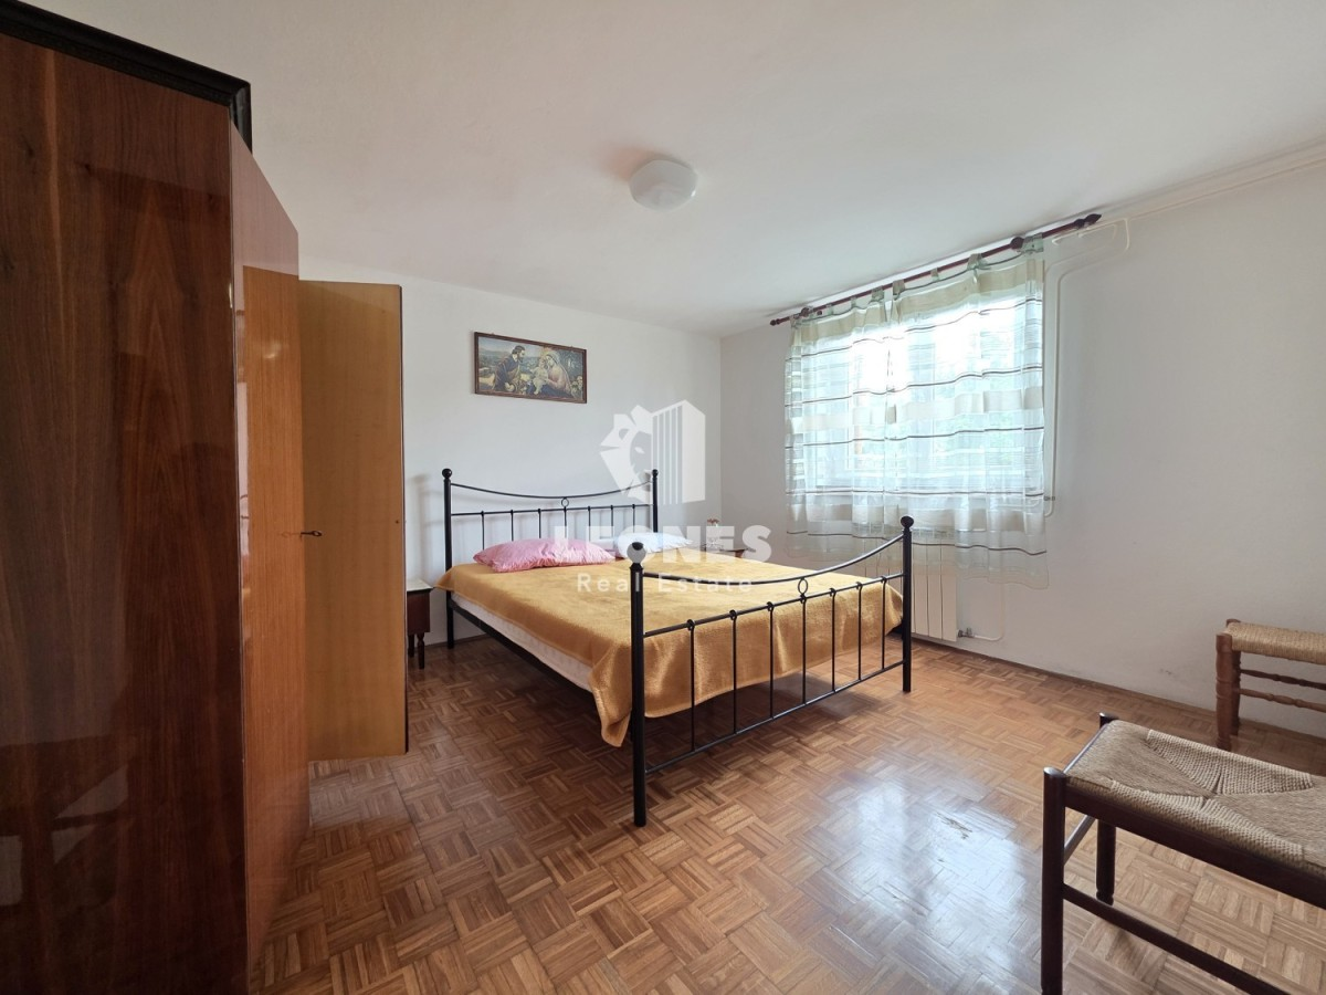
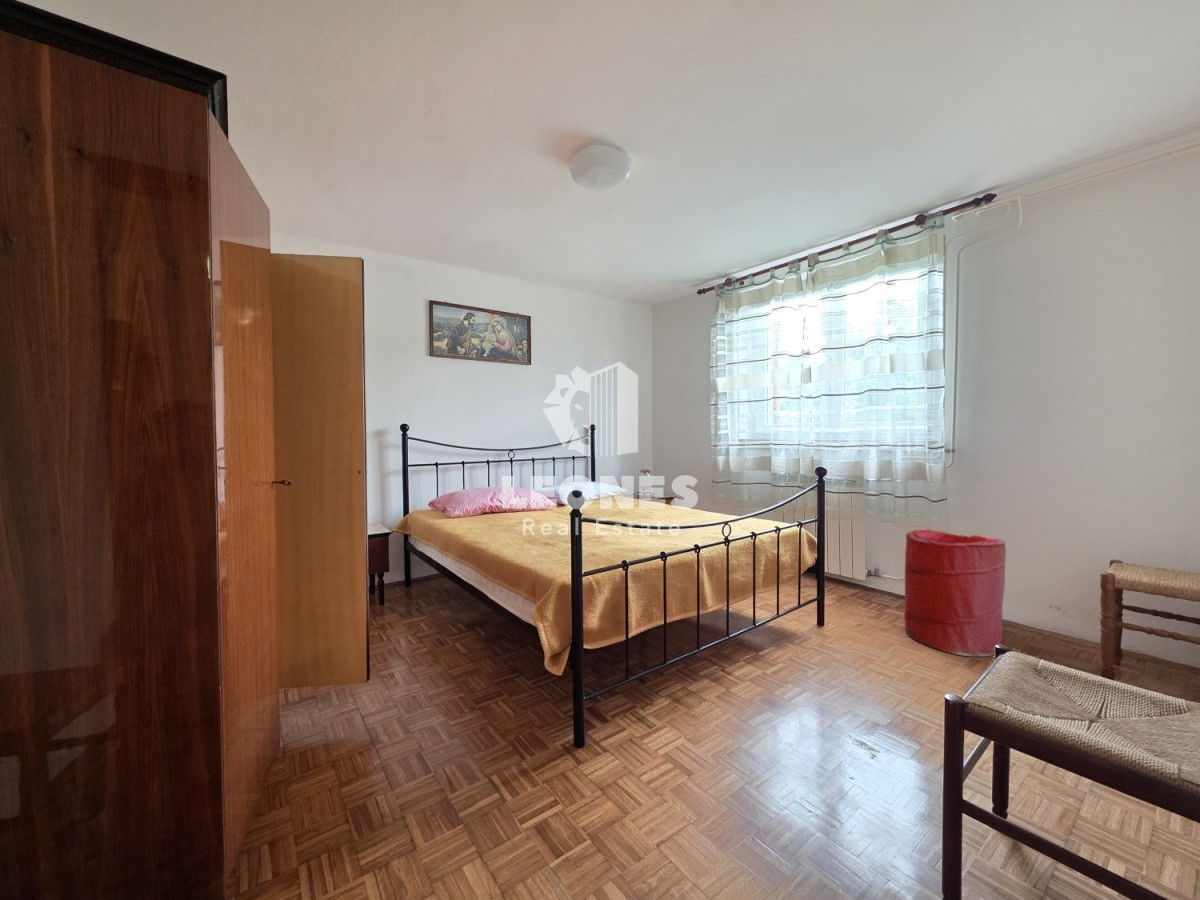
+ laundry hamper [904,529,1007,657]
